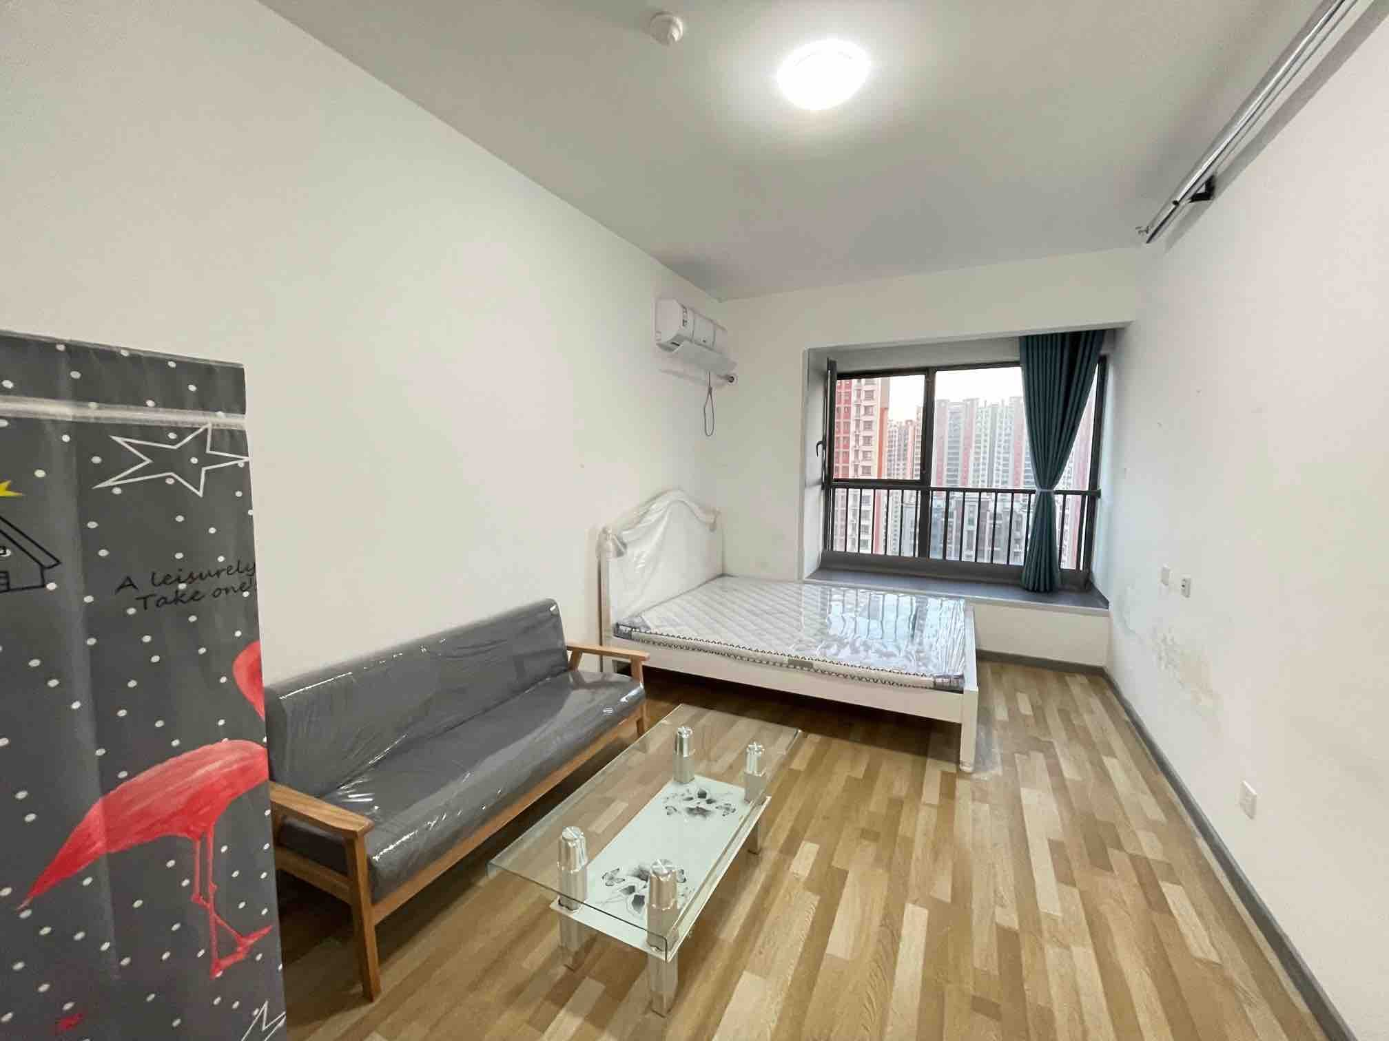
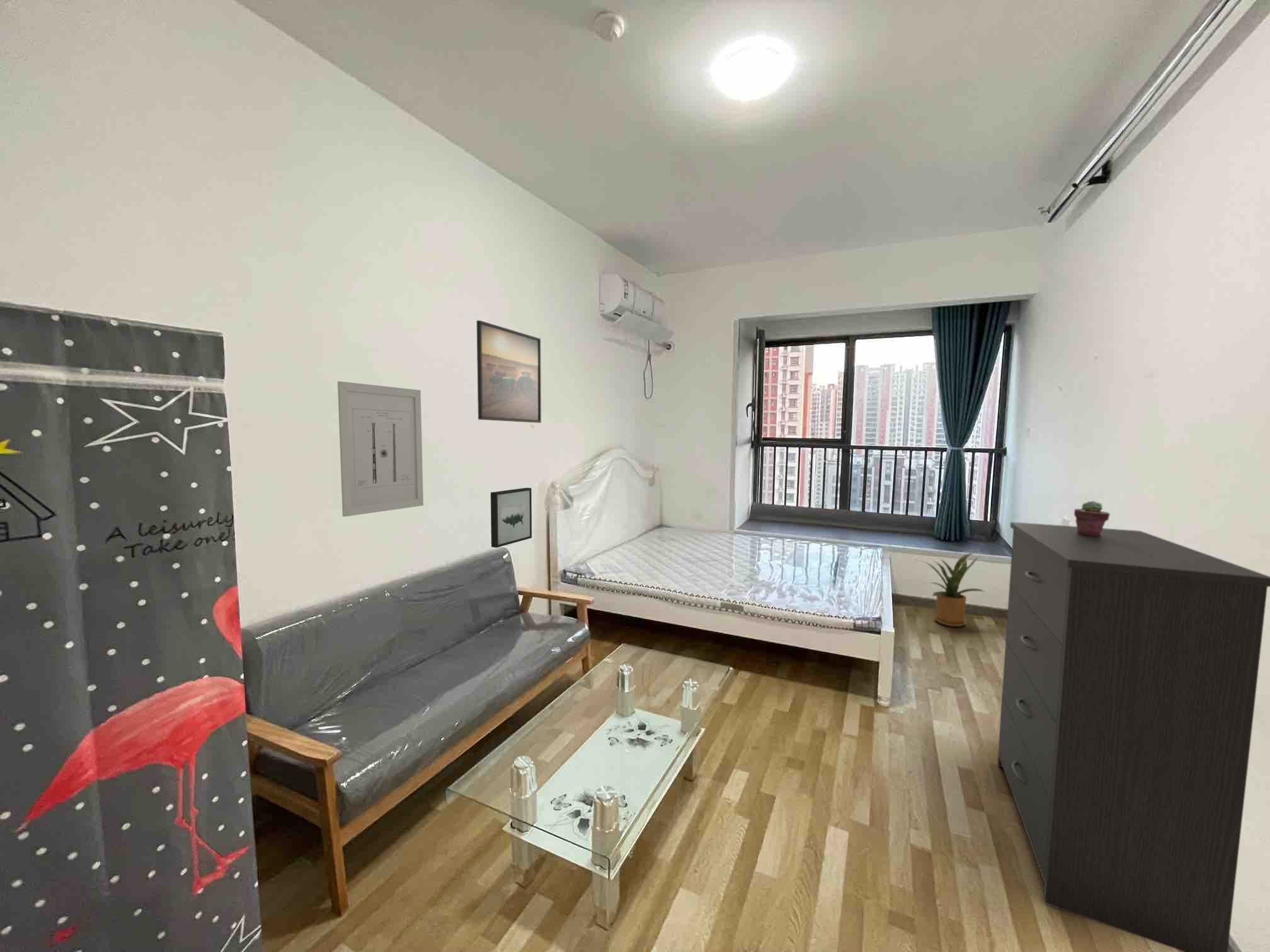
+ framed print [476,320,542,424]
+ wall art [490,487,532,548]
+ wall art [337,381,424,518]
+ dresser [997,521,1270,952]
+ potted succulent [1073,500,1111,536]
+ house plant [917,552,986,627]
